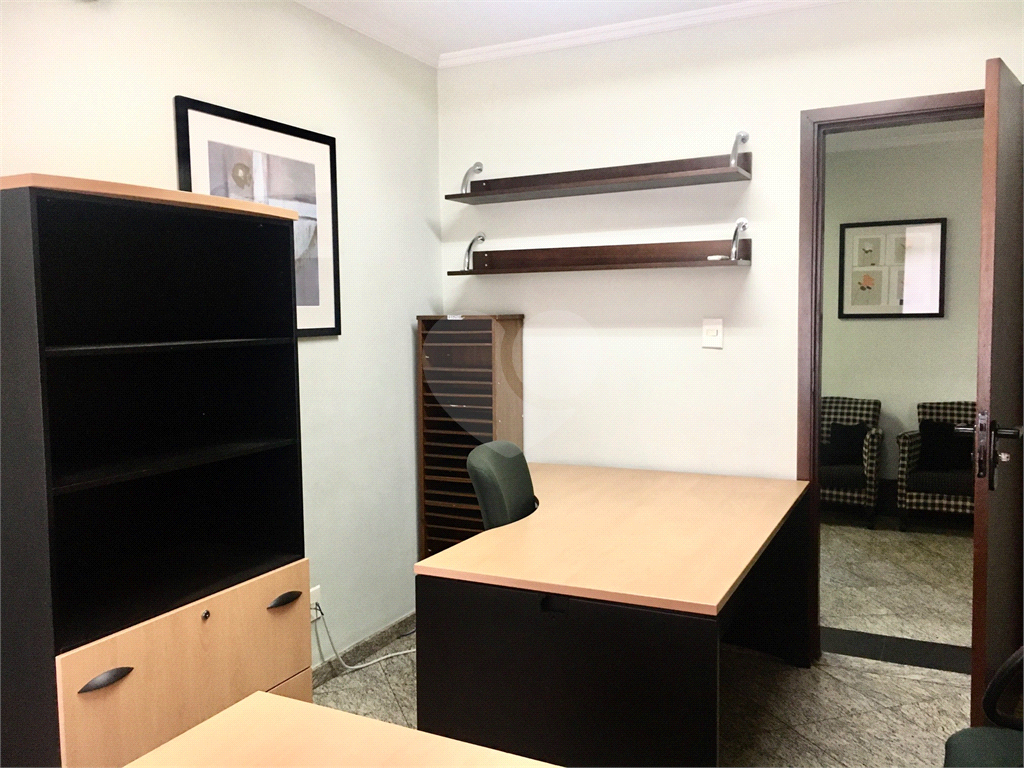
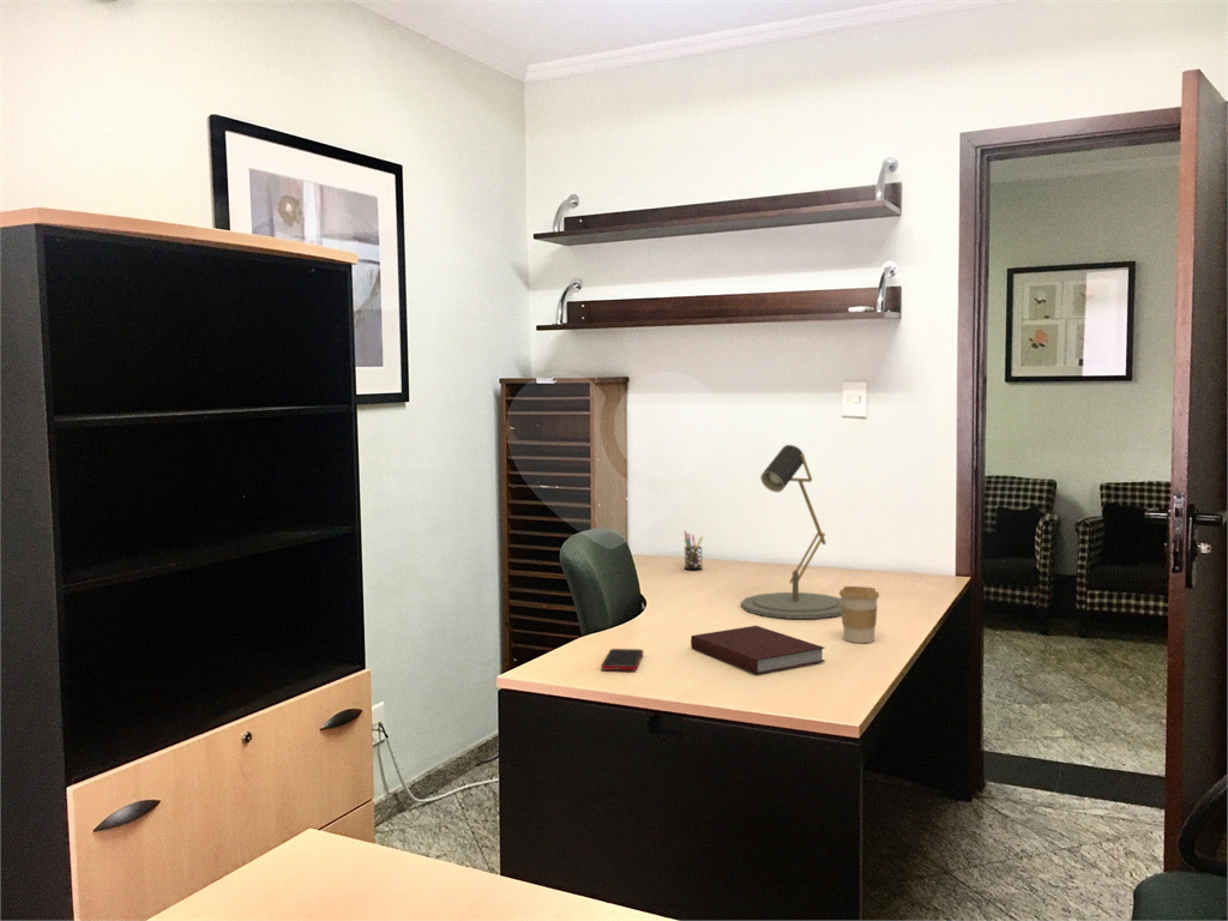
+ pen holder [682,530,704,571]
+ coffee cup [838,585,880,644]
+ notebook [690,625,826,675]
+ cell phone [601,648,644,672]
+ desk lamp [740,444,842,620]
